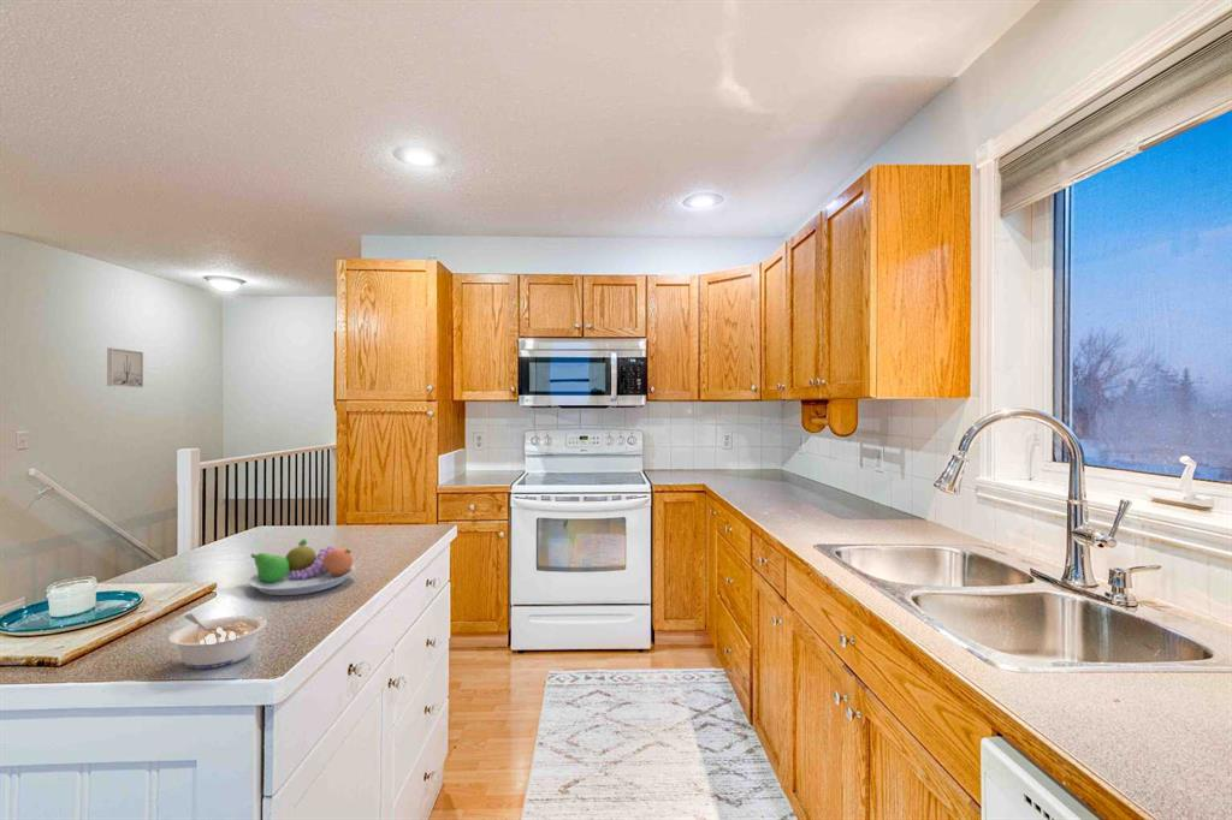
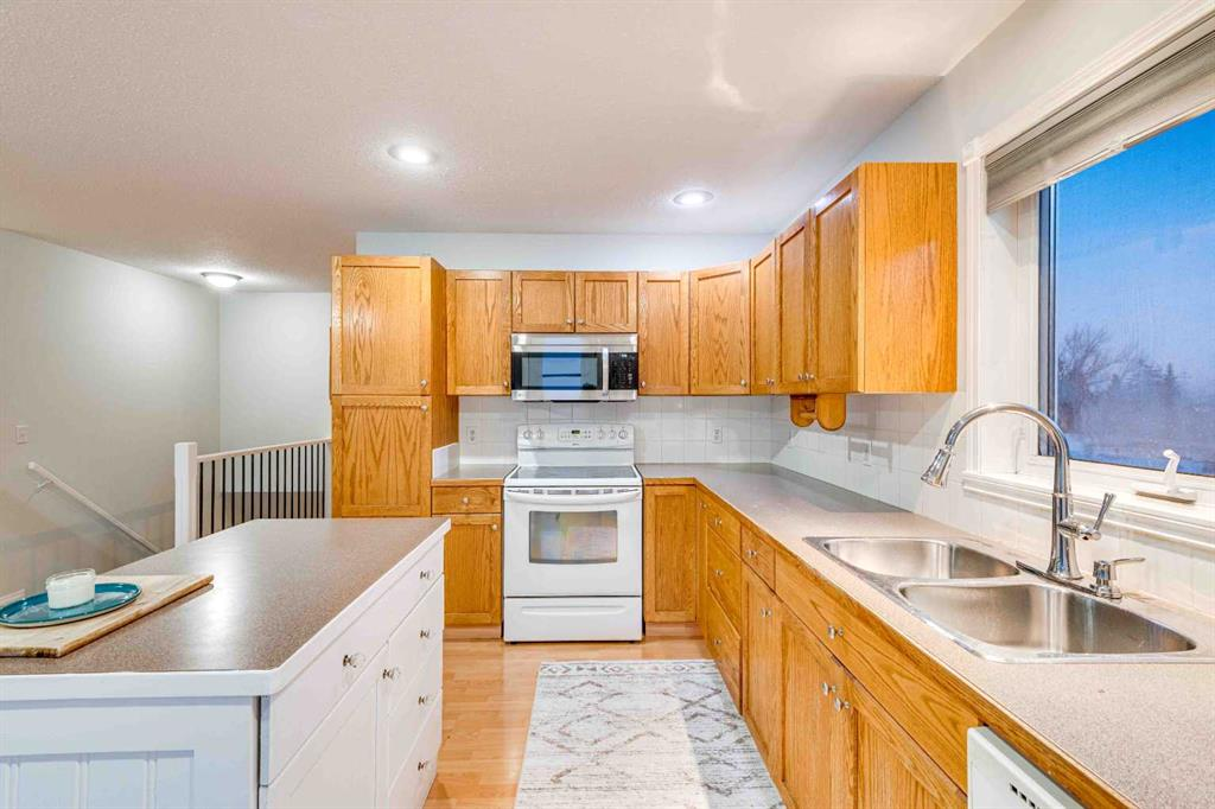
- legume [167,612,268,670]
- wall art [106,346,144,388]
- fruit bowl [247,537,357,596]
